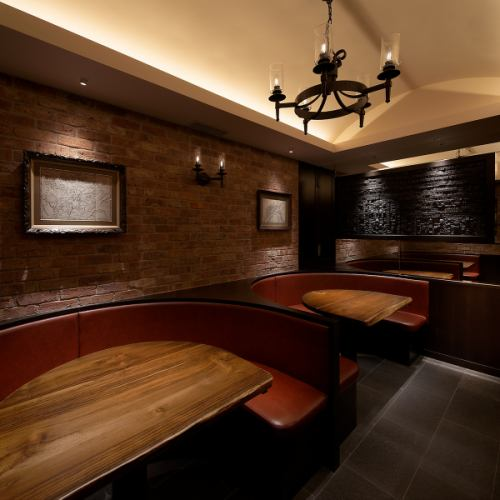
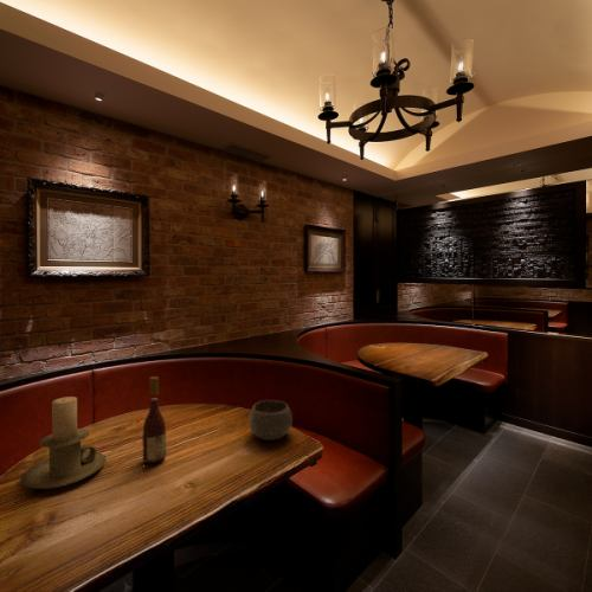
+ wine bottle [142,375,167,464]
+ candle holder [19,395,107,490]
+ bowl [247,399,294,442]
